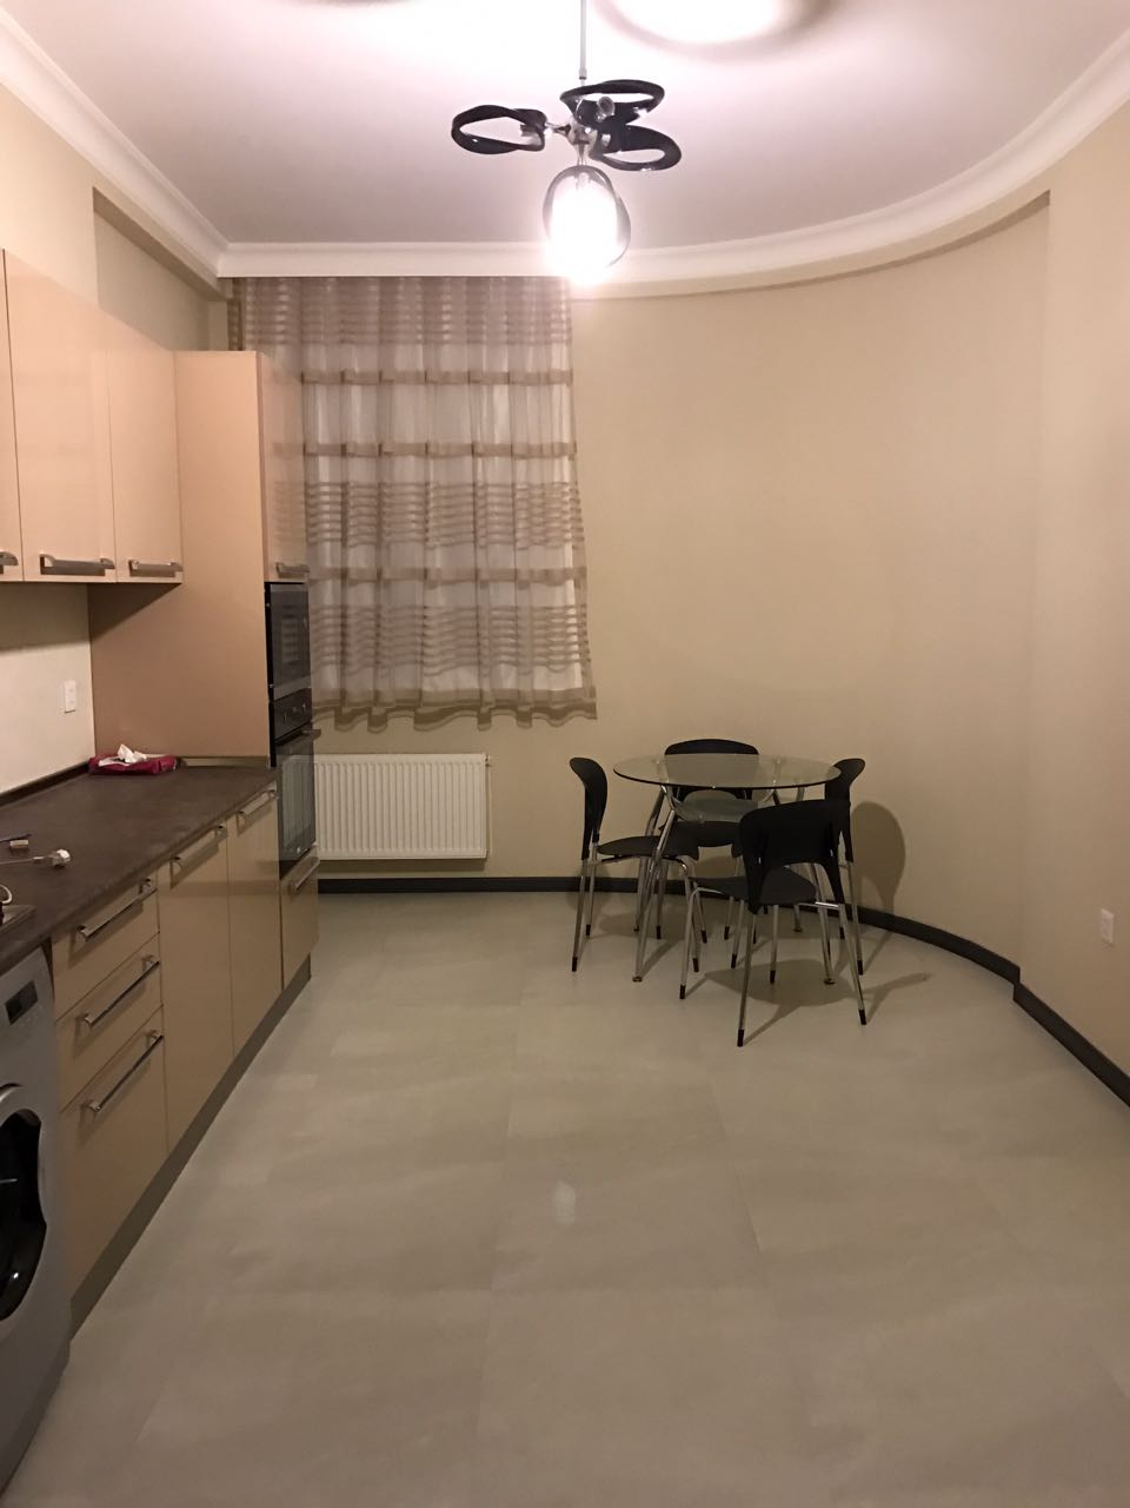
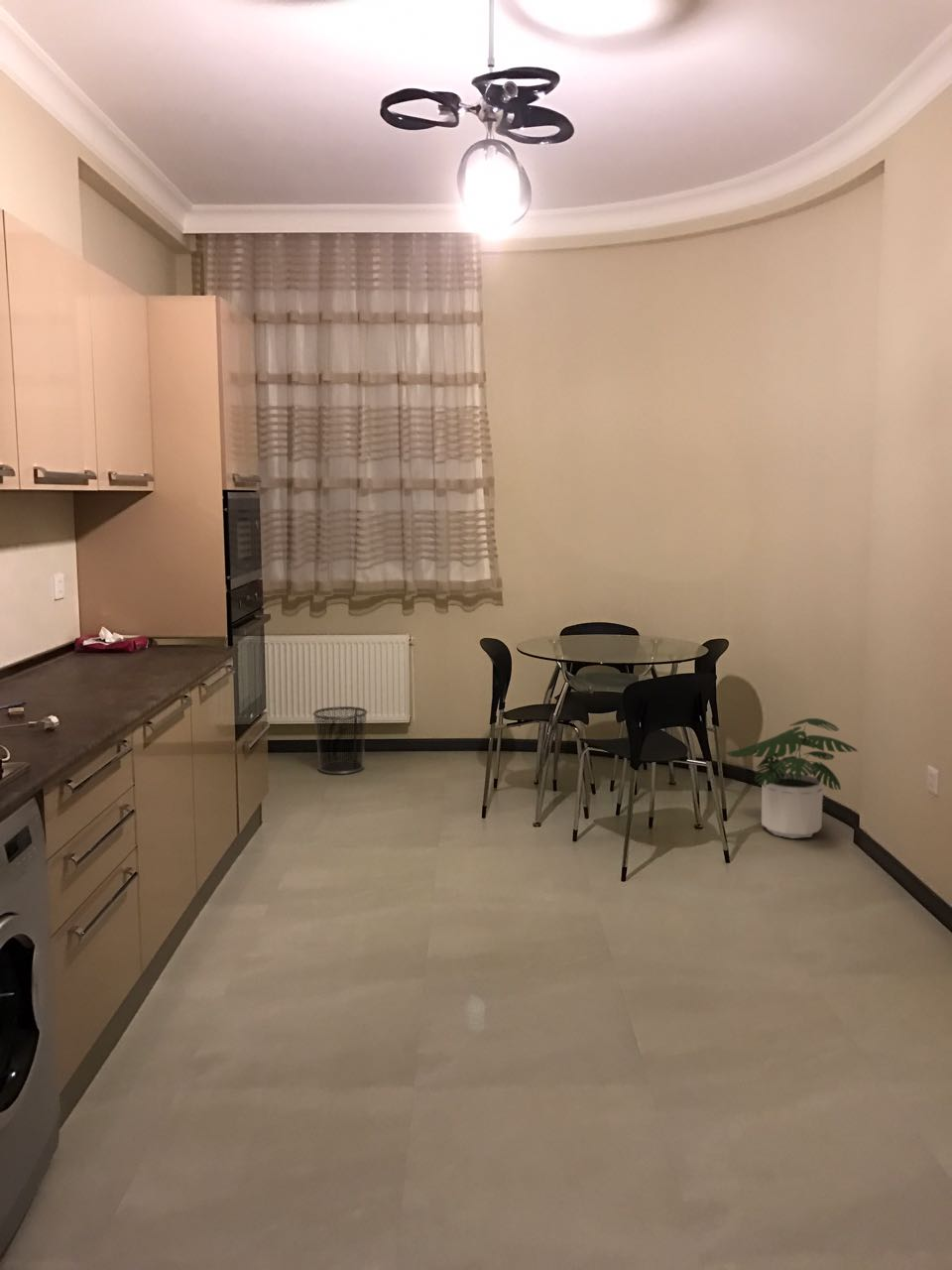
+ potted plant [725,717,859,839]
+ waste bin [311,705,369,775]
